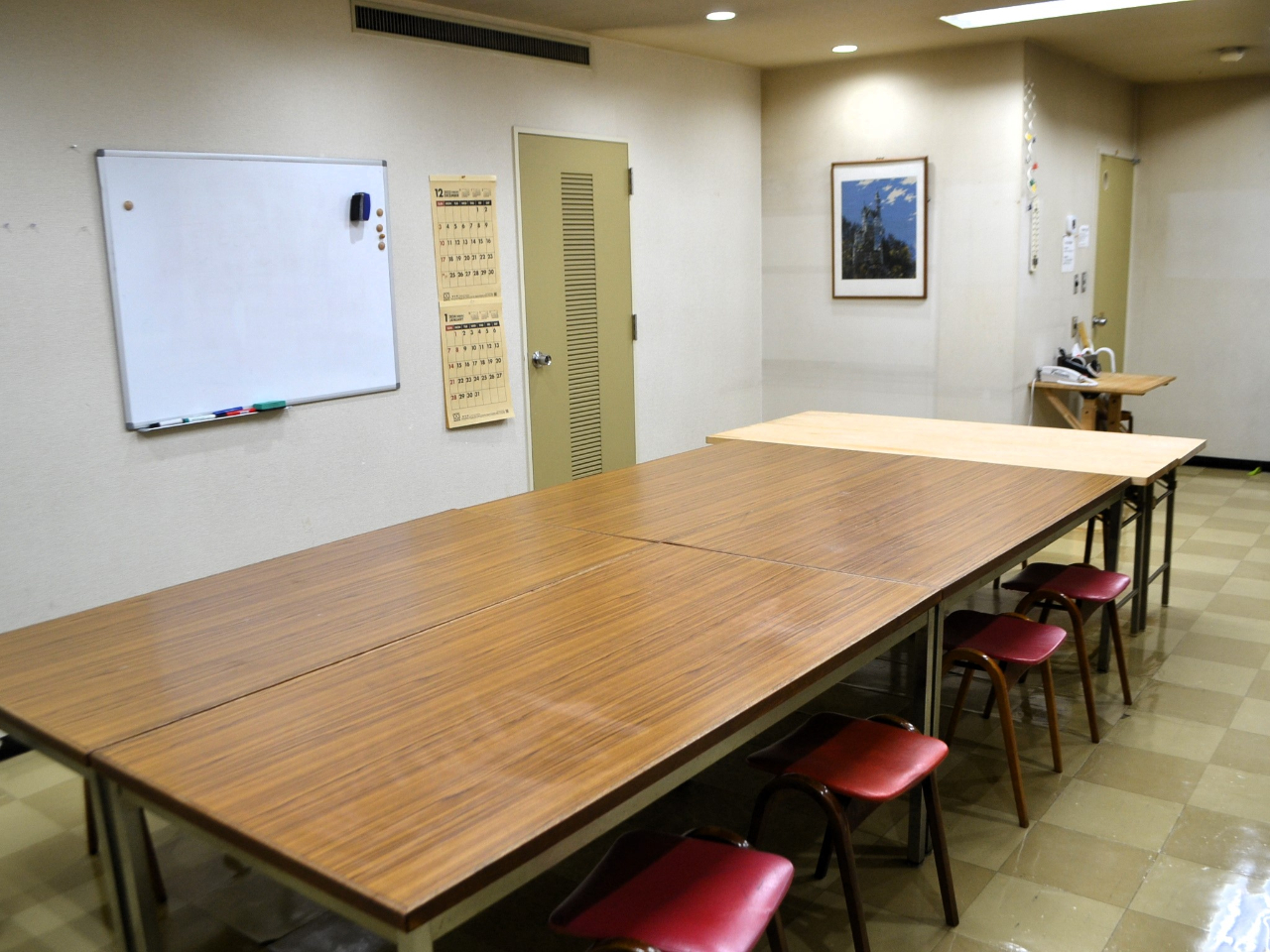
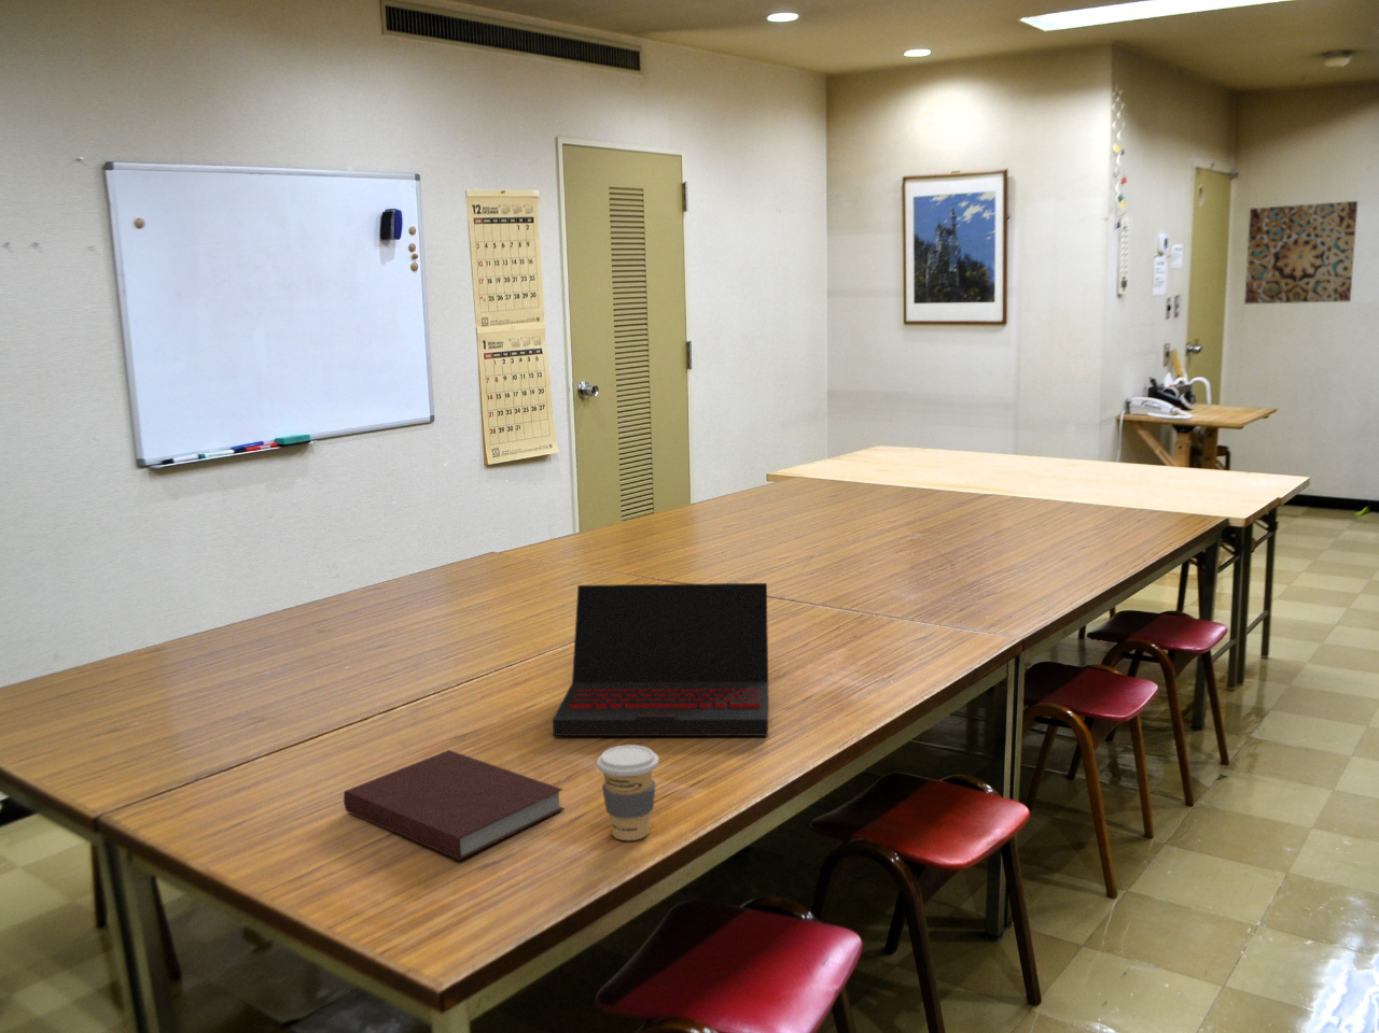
+ coffee cup [596,743,659,841]
+ notebook [343,749,566,862]
+ laptop [552,582,769,737]
+ wall art [1243,200,1358,306]
